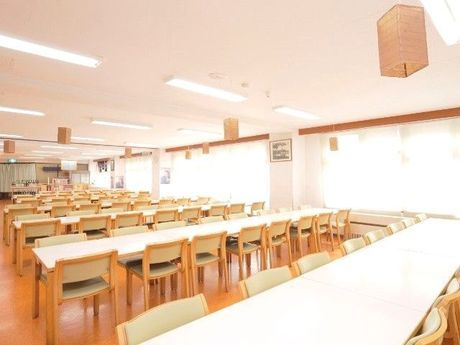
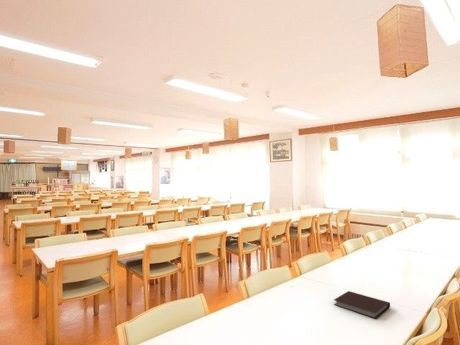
+ notebook [333,290,391,320]
